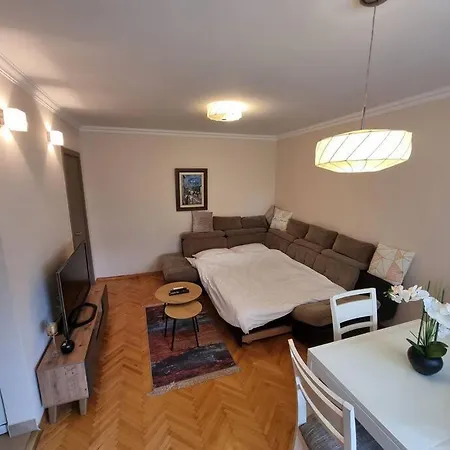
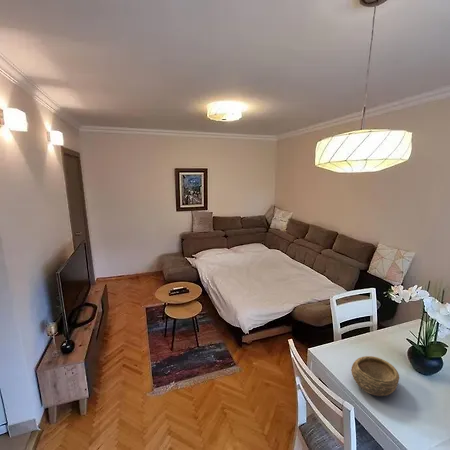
+ bowl [350,355,400,397]
